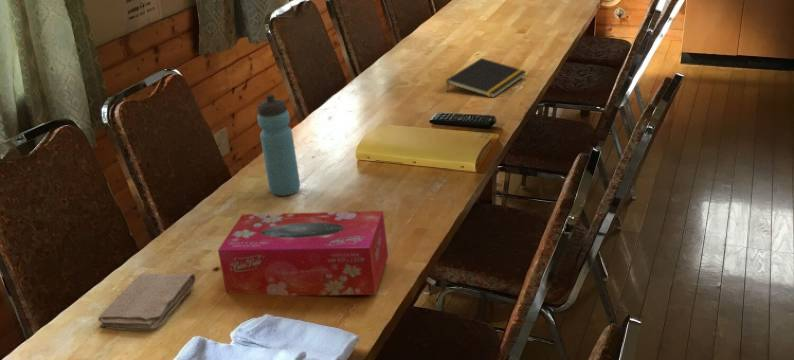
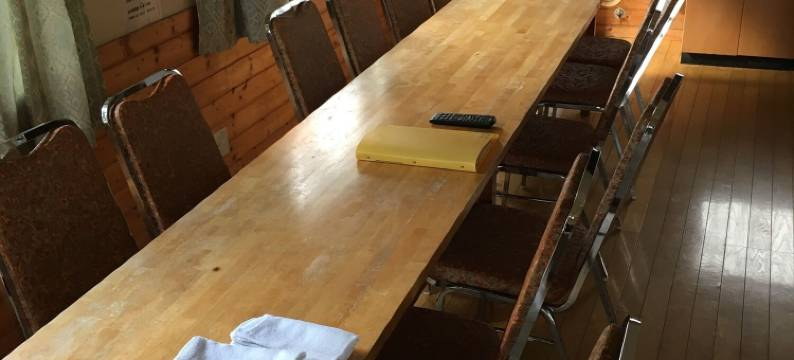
- notepad [445,57,527,99]
- tissue box [217,210,389,297]
- water bottle [256,93,301,197]
- washcloth [97,272,196,331]
